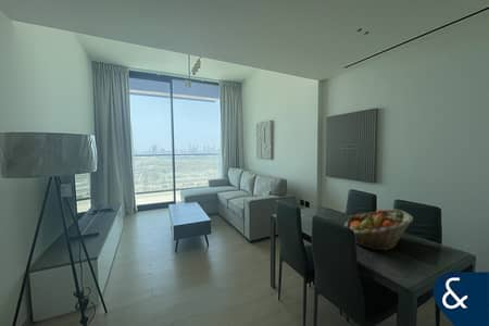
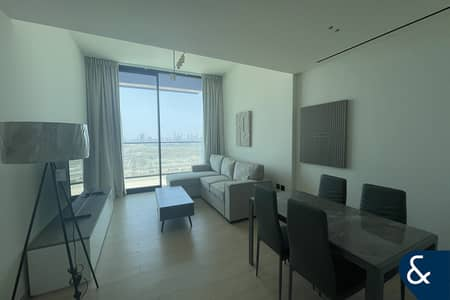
- fruit basket [343,209,414,251]
